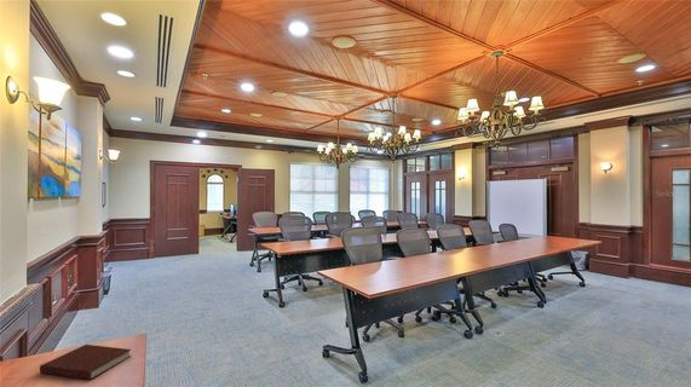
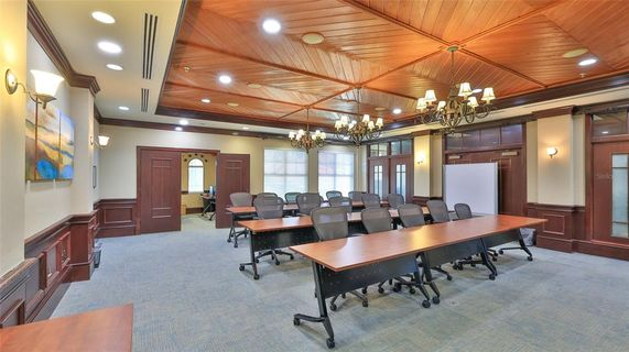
- notebook [39,343,132,381]
